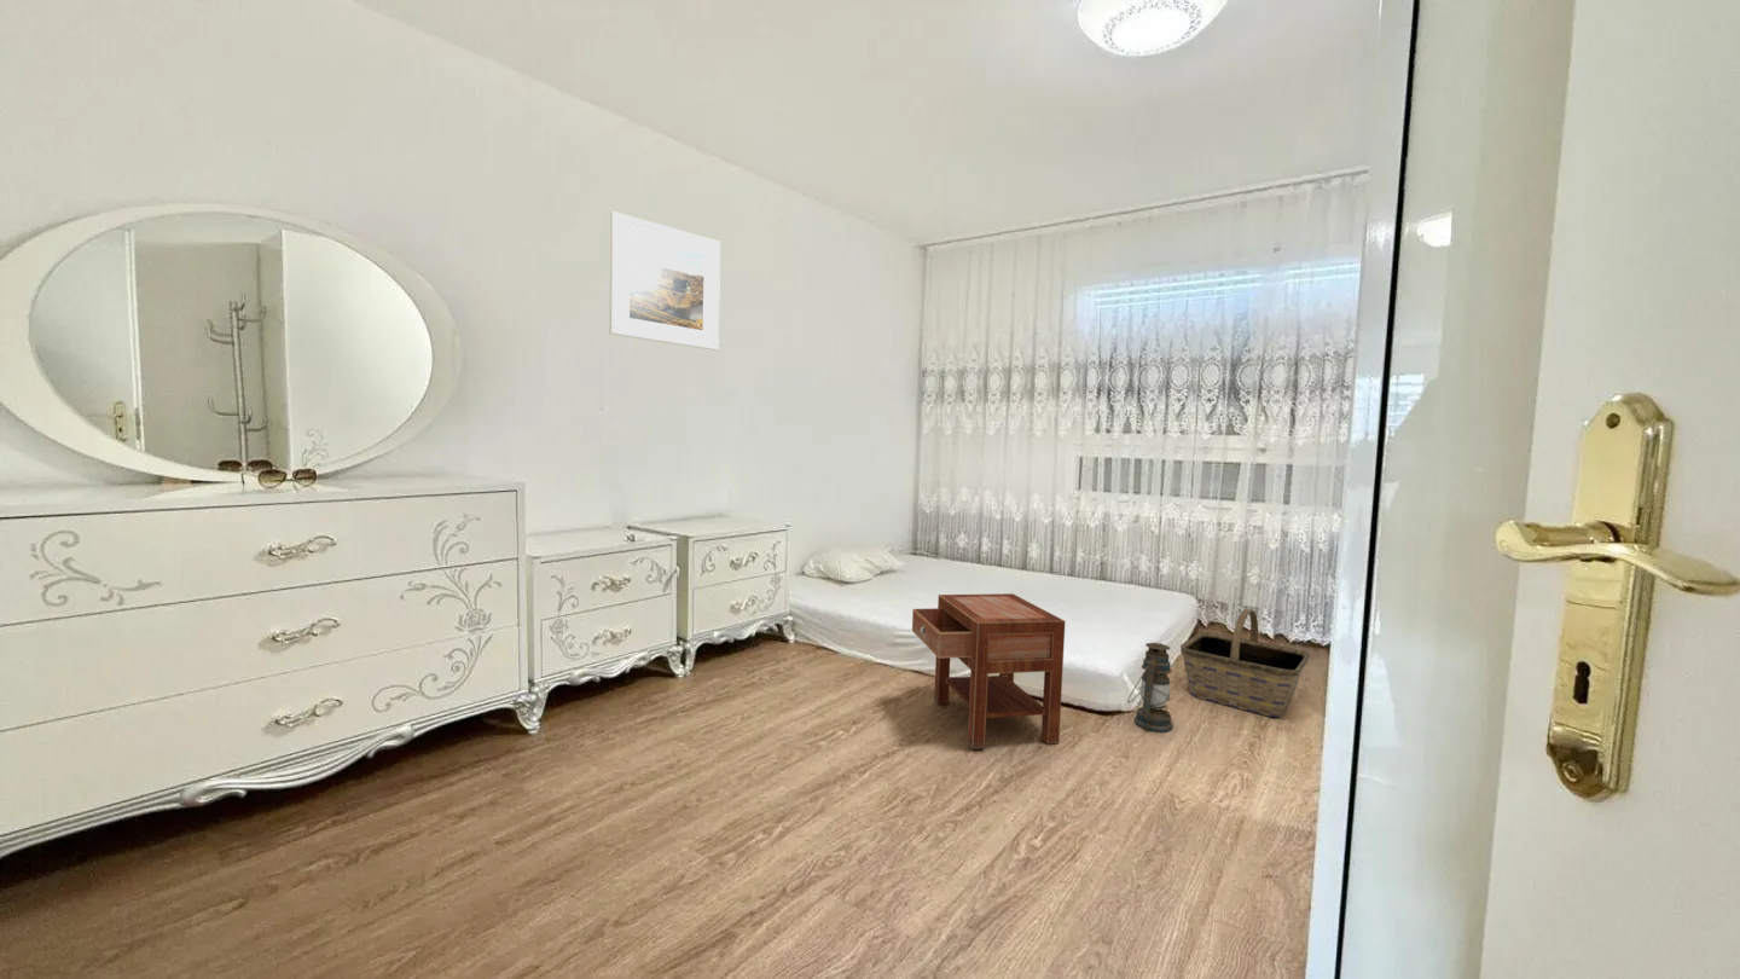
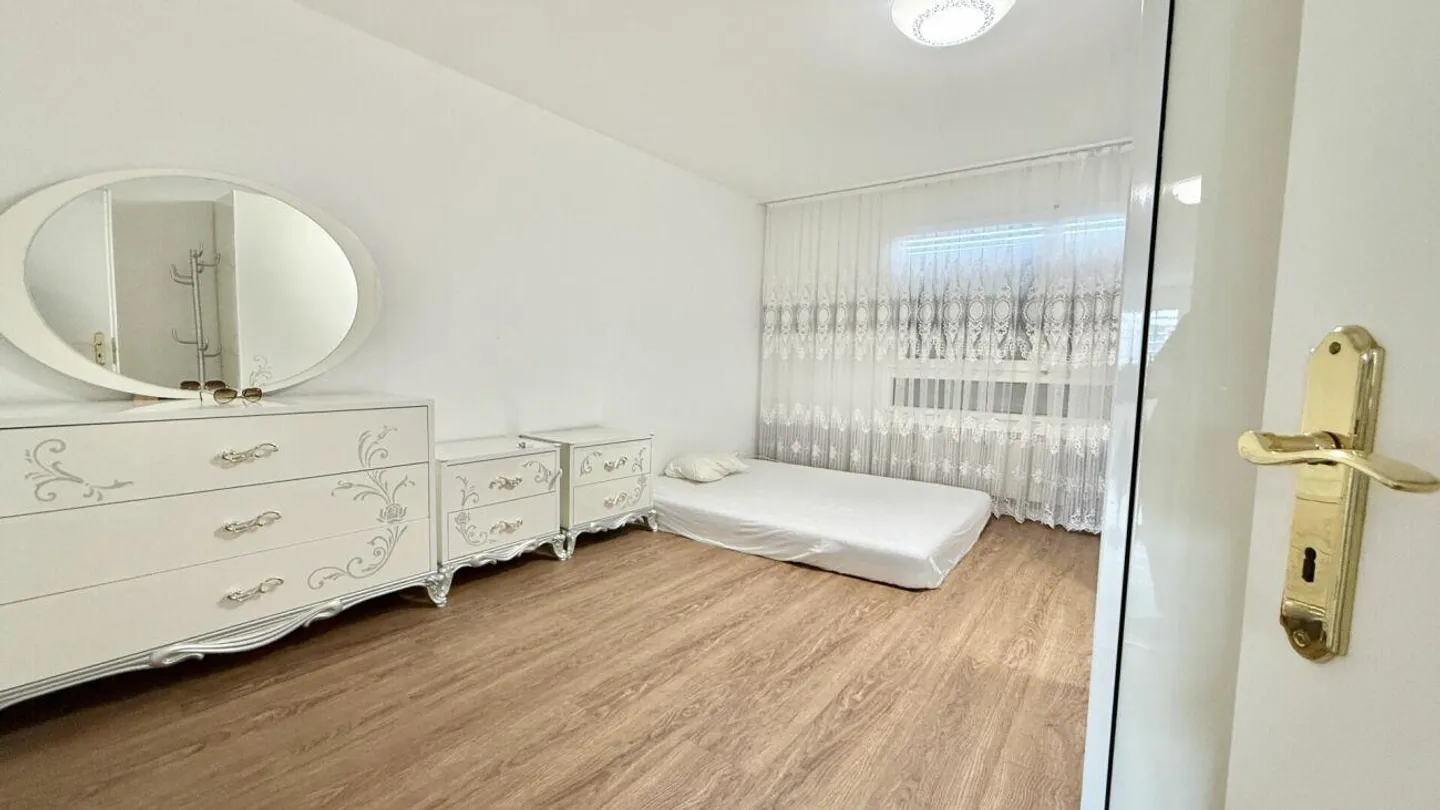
- lantern [1126,642,1173,734]
- nightstand [911,592,1067,751]
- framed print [608,210,721,352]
- basket [1179,608,1311,718]
